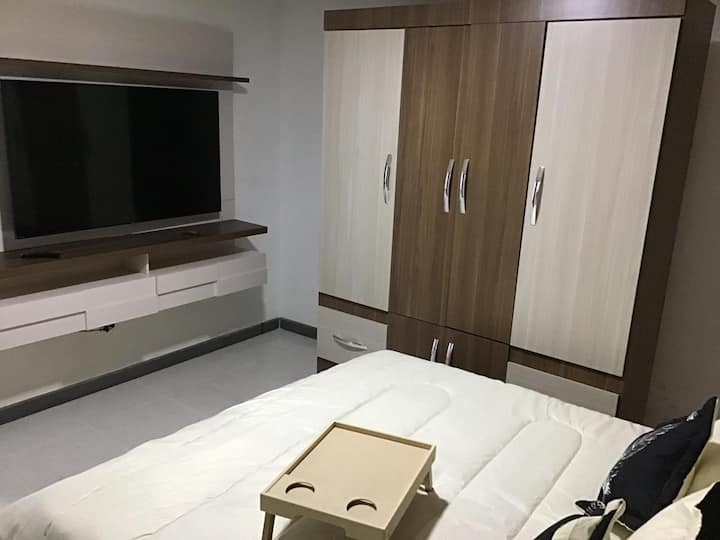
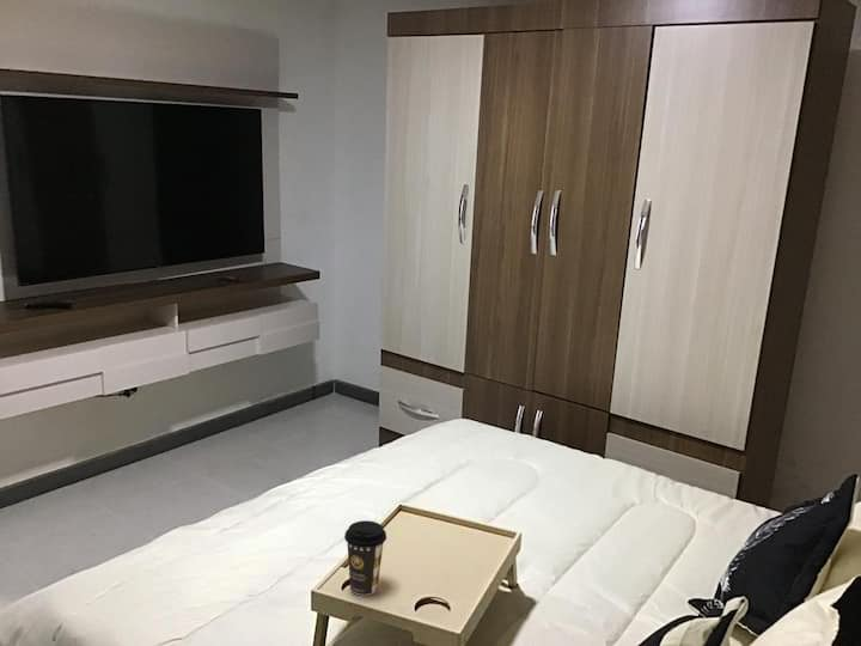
+ coffee cup [343,519,387,597]
